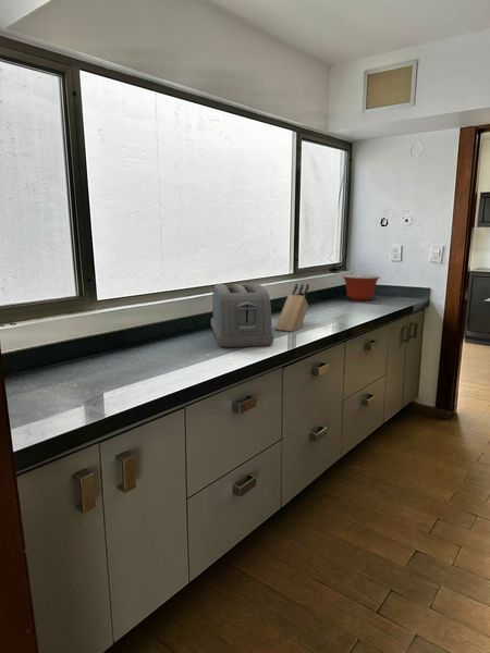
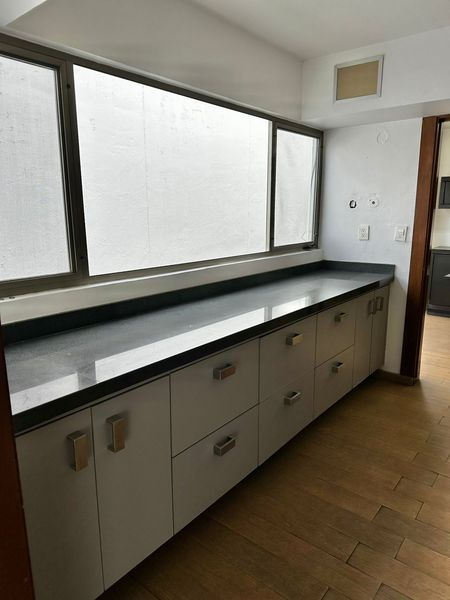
- mixing bowl [341,273,381,301]
- toaster [210,282,274,348]
- knife block [274,283,310,333]
